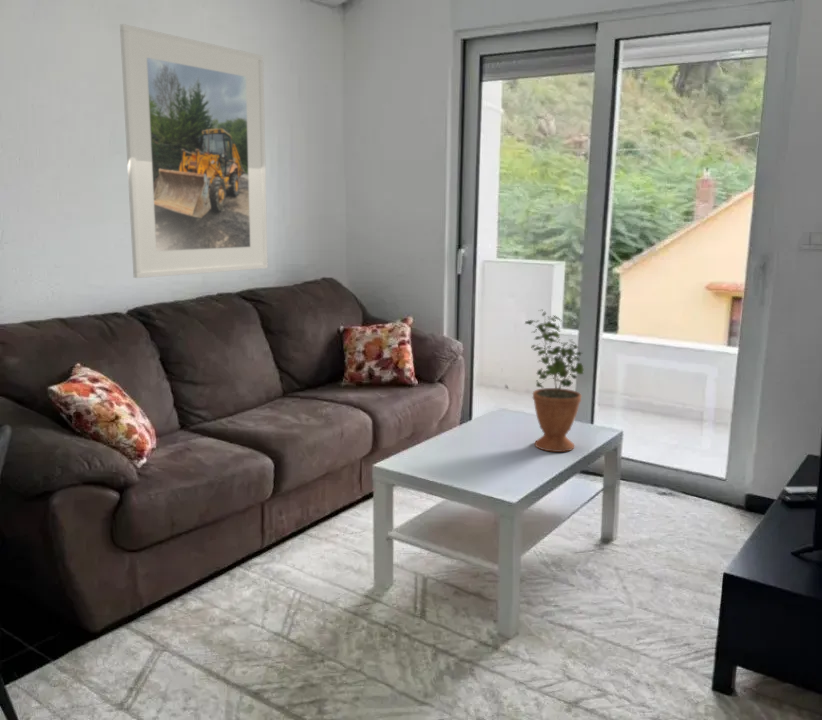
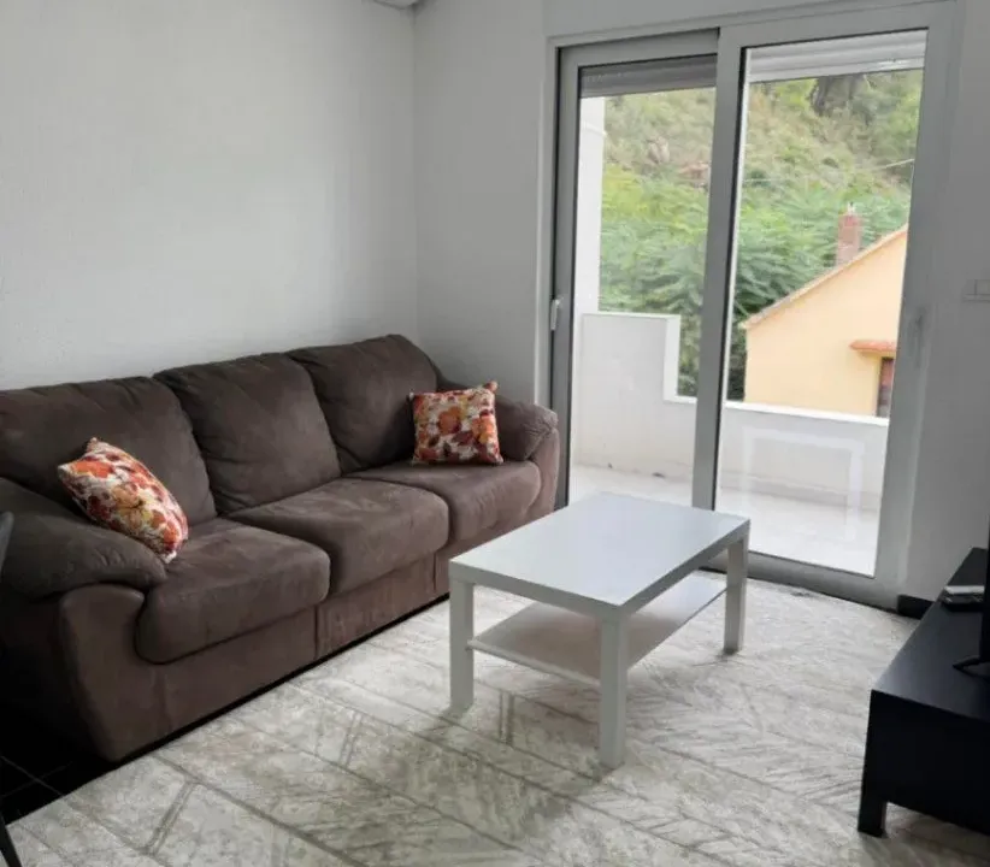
- potted plant [523,309,585,453]
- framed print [119,23,269,279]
